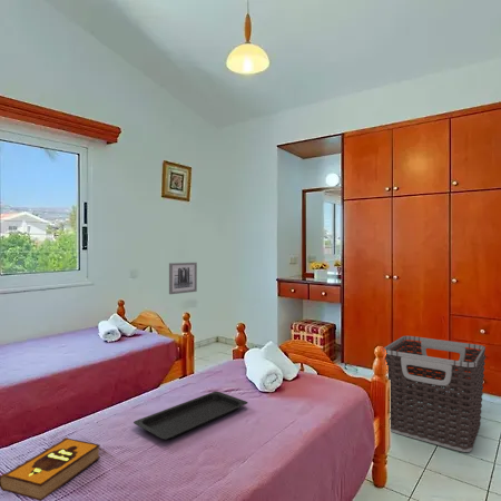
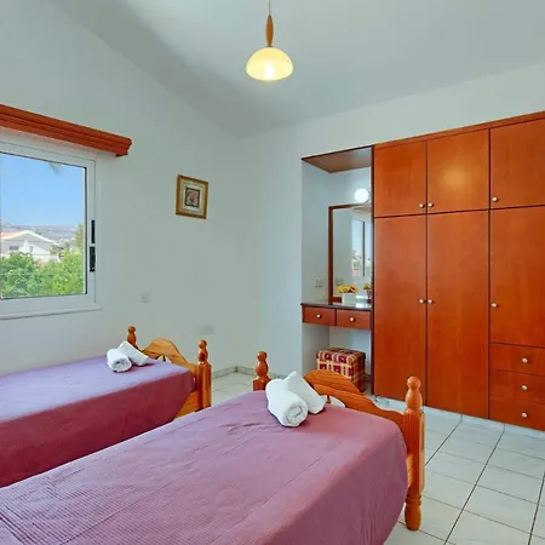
- clothes hamper [383,335,487,453]
- wall art [168,262,198,295]
- serving tray [132,391,248,441]
- hardback book [0,436,101,501]
